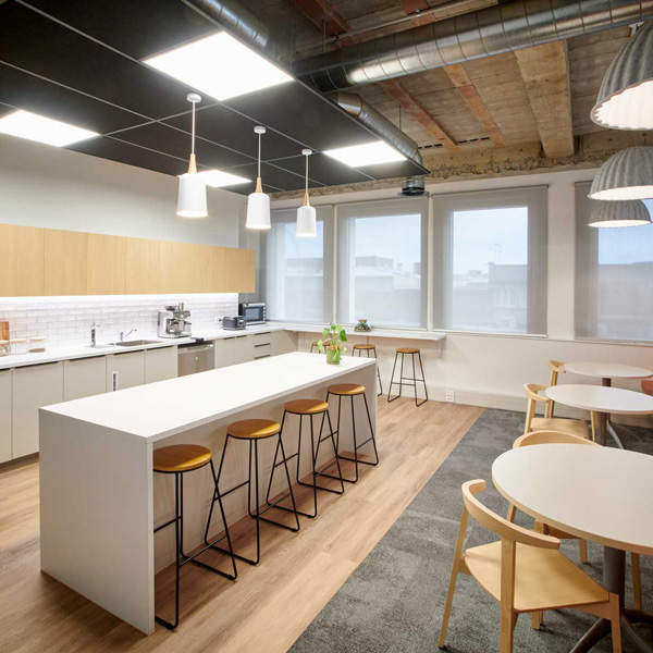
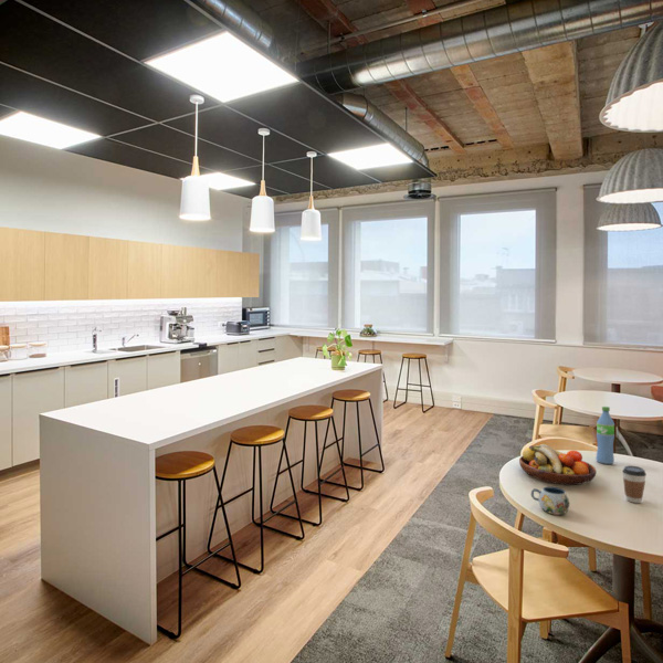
+ water bottle [594,406,615,465]
+ fruit bowl [518,443,598,486]
+ mug [530,486,570,516]
+ coffee cup [621,464,648,504]
